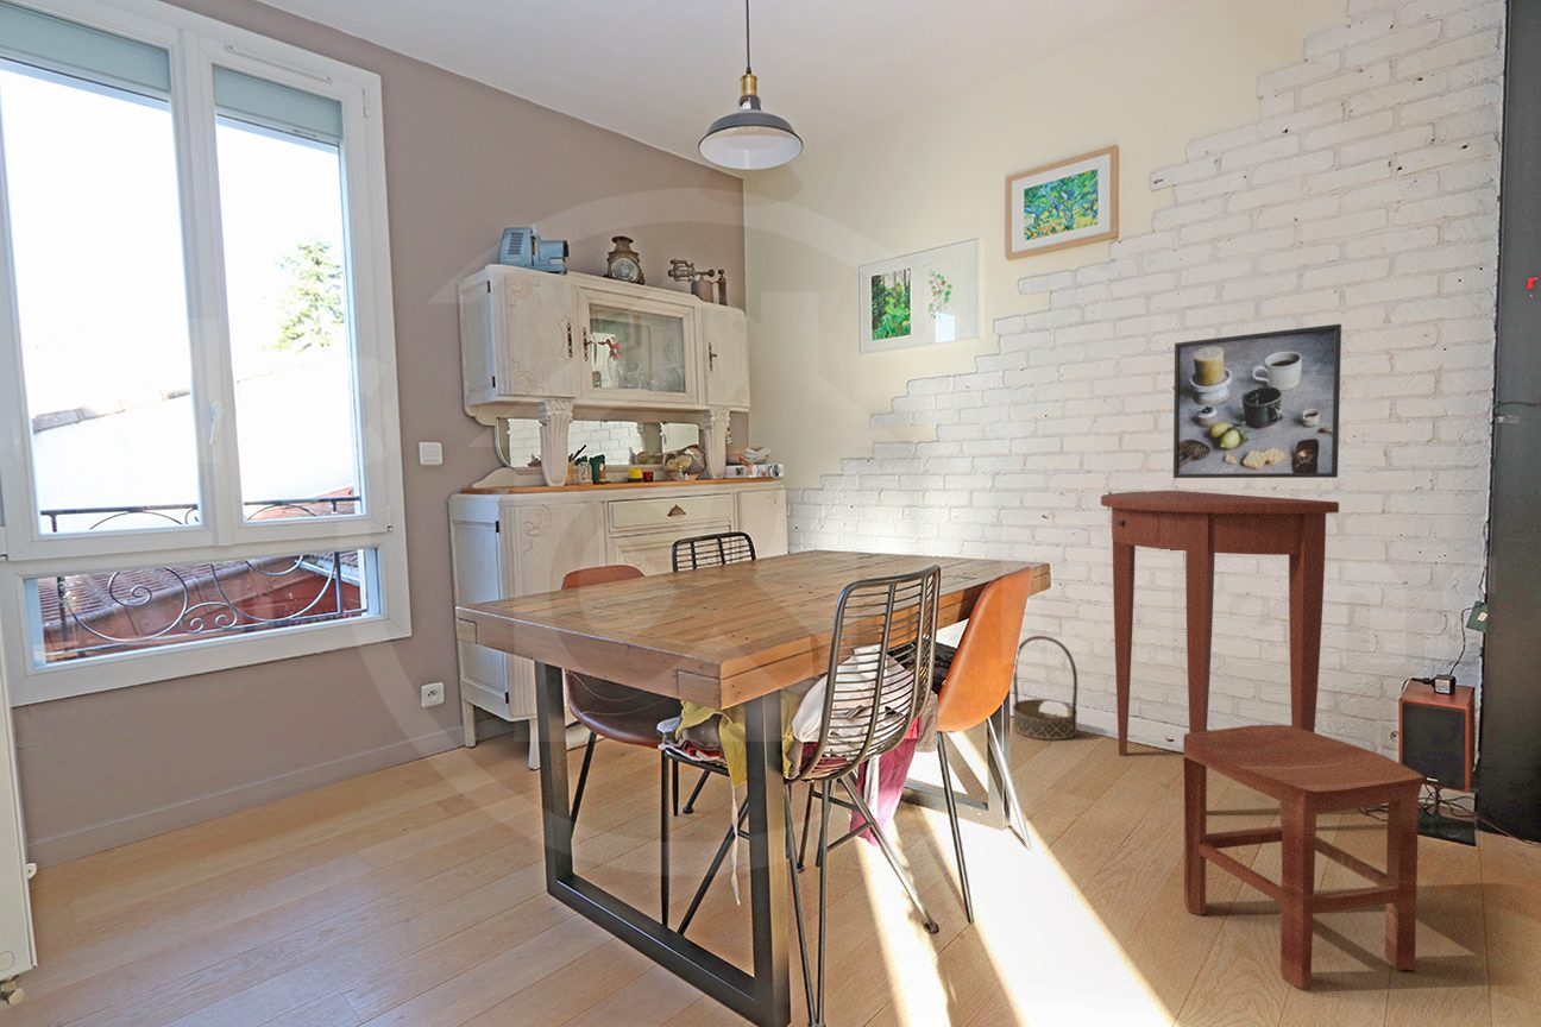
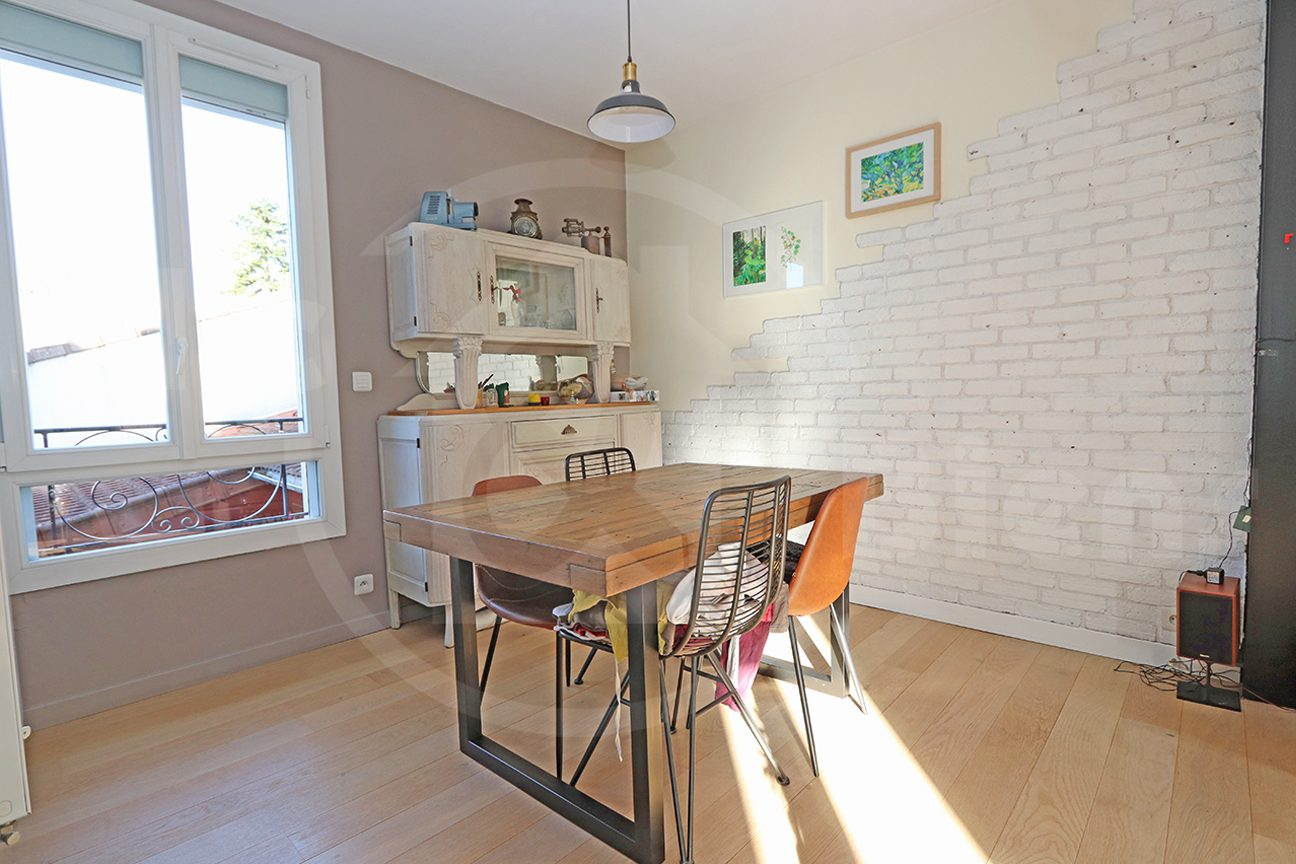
- console table [1100,490,1340,756]
- stool [1182,724,1426,991]
- basket [1012,635,1078,742]
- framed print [1172,323,1342,479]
